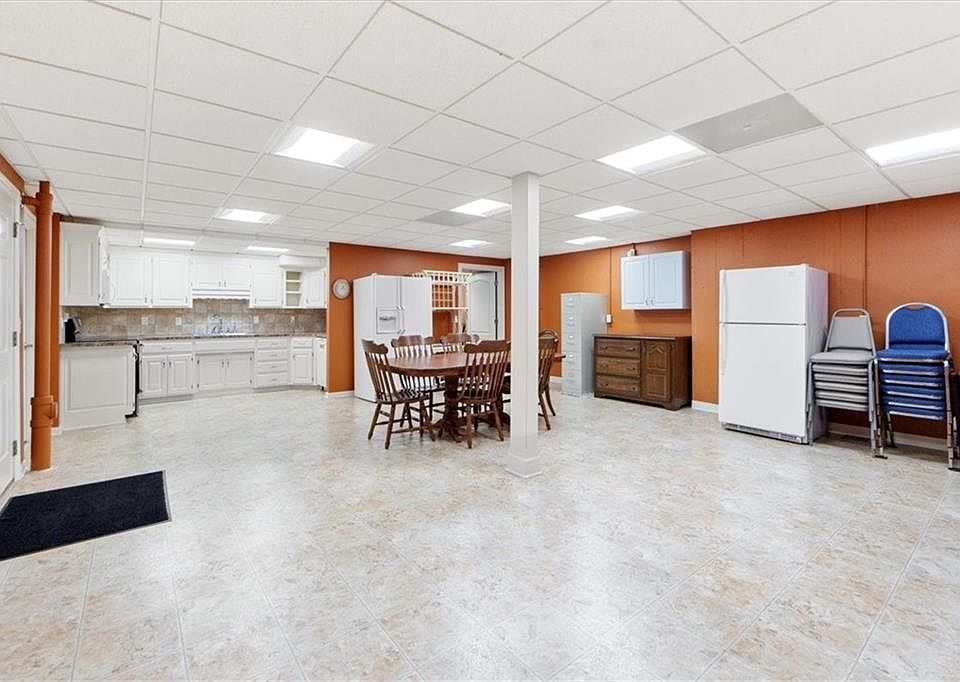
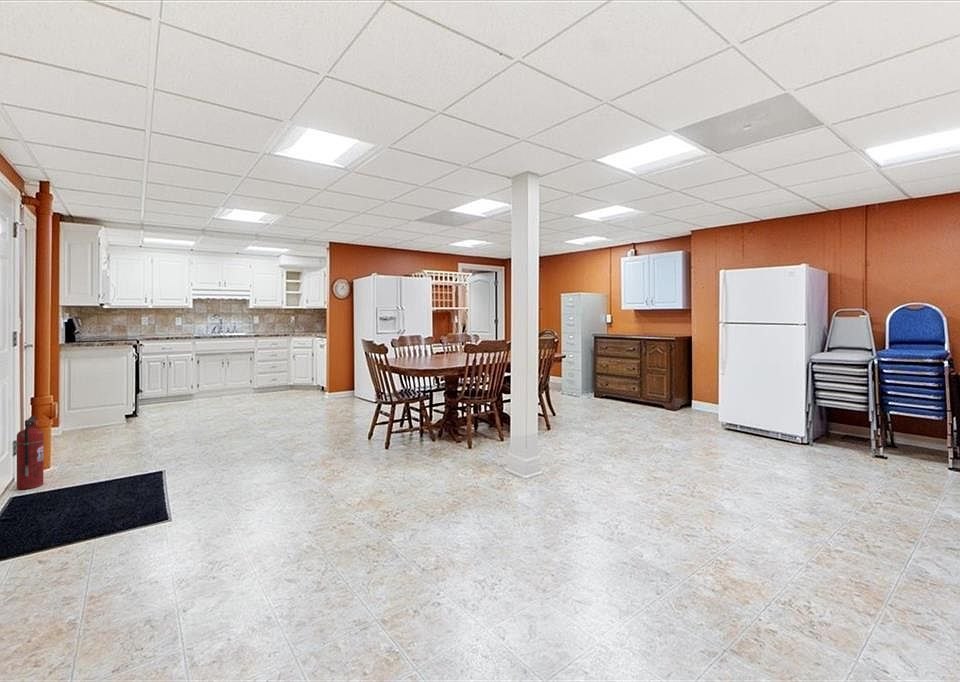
+ fire extinguisher [15,415,45,490]
